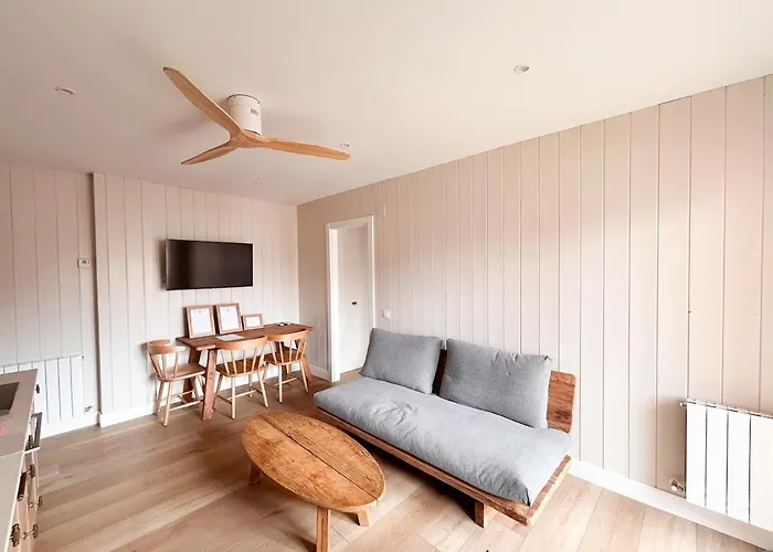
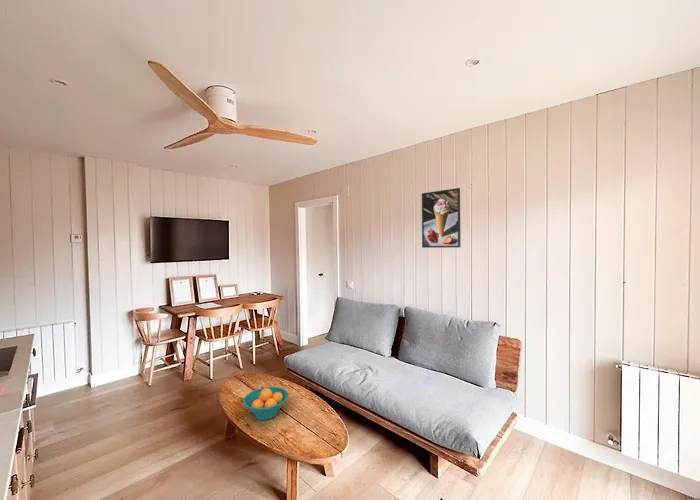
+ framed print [421,187,462,249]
+ fruit bowl [242,386,289,421]
